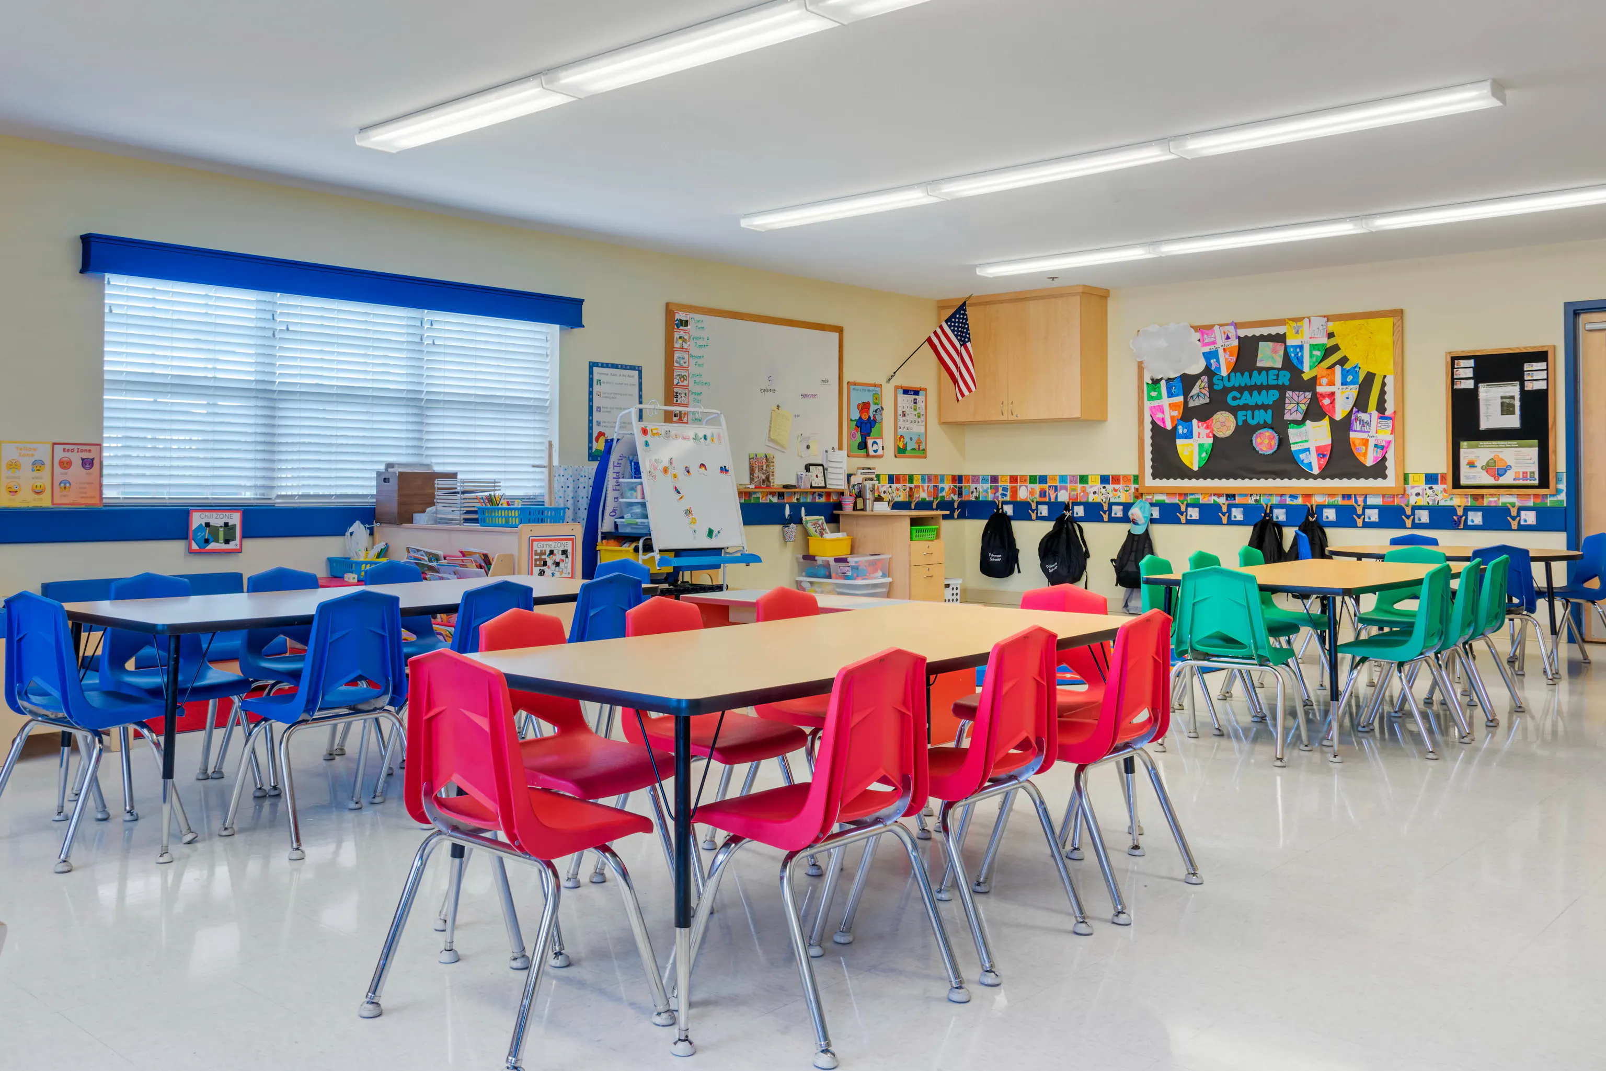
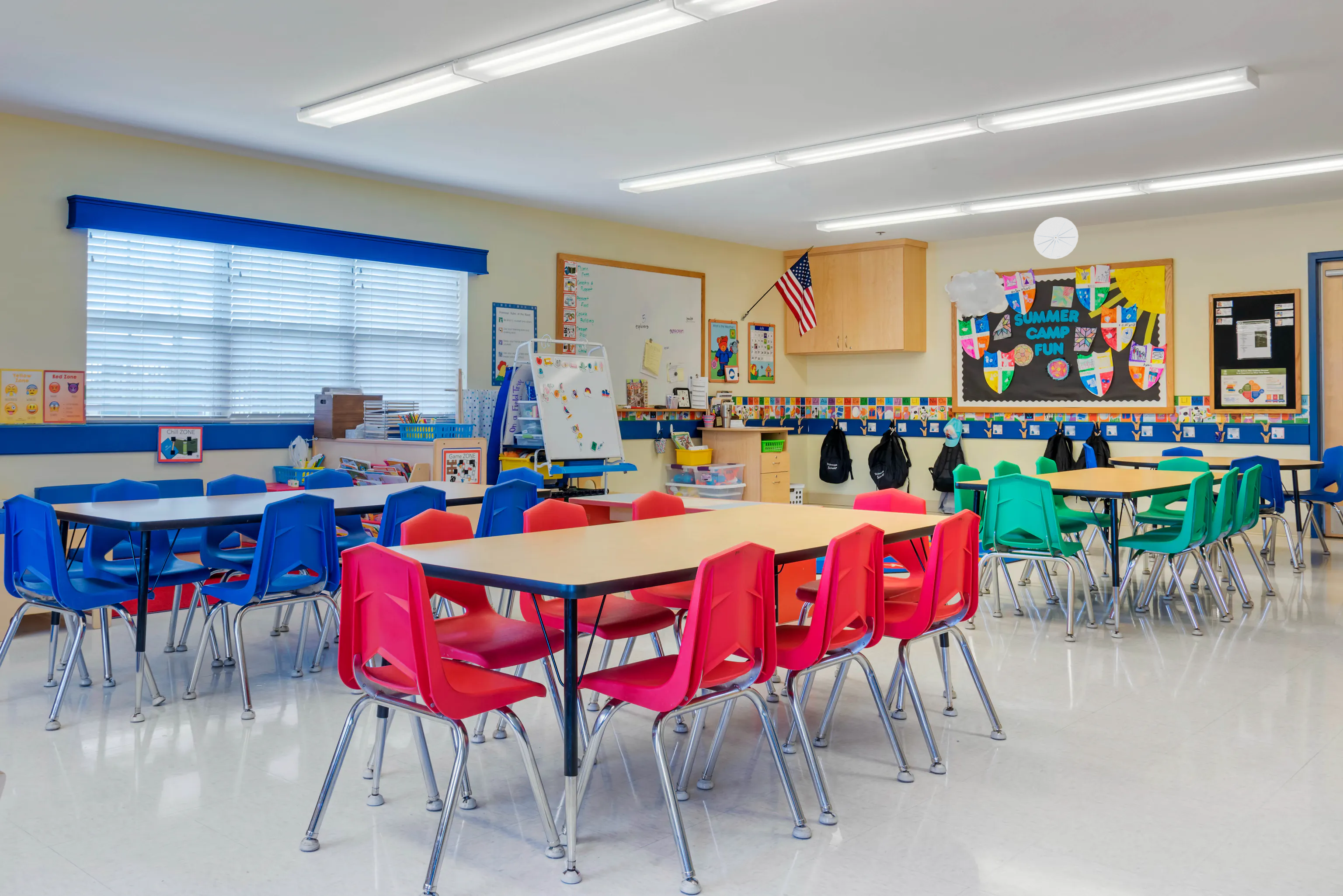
+ ceiling vent [1033,216,1079,259]
